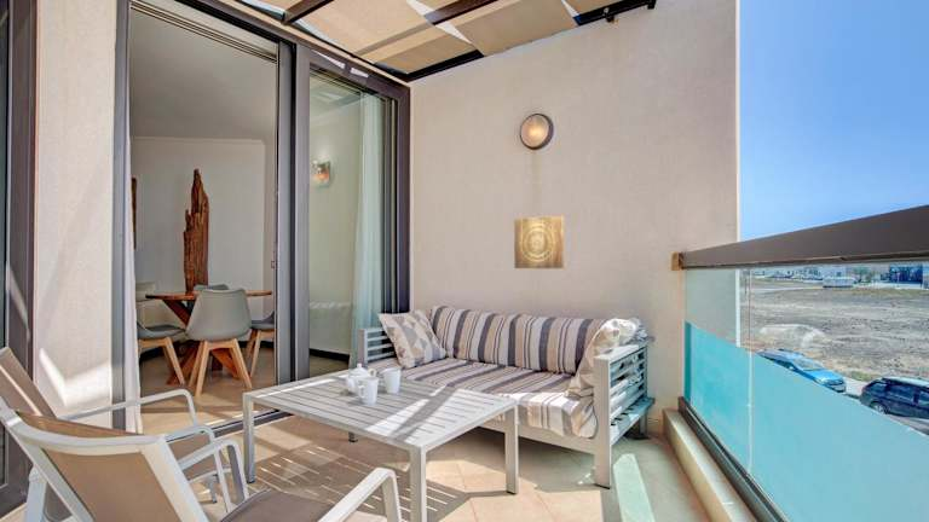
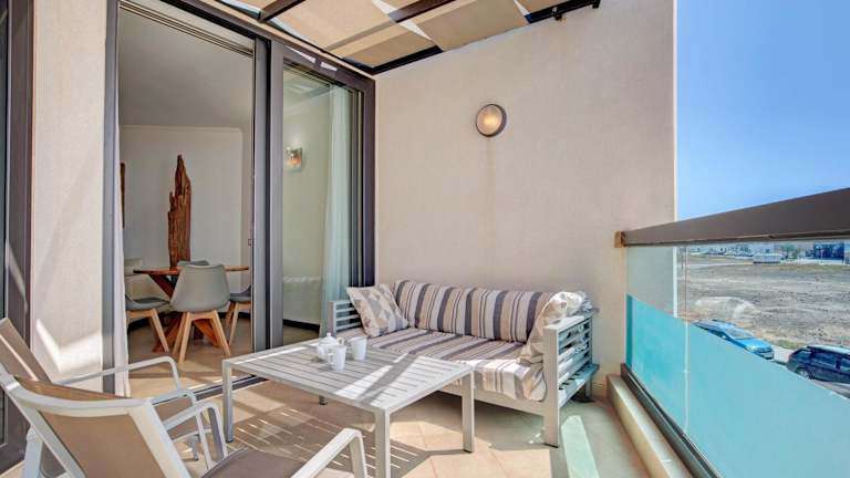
- wall art [513,215,565,269]
